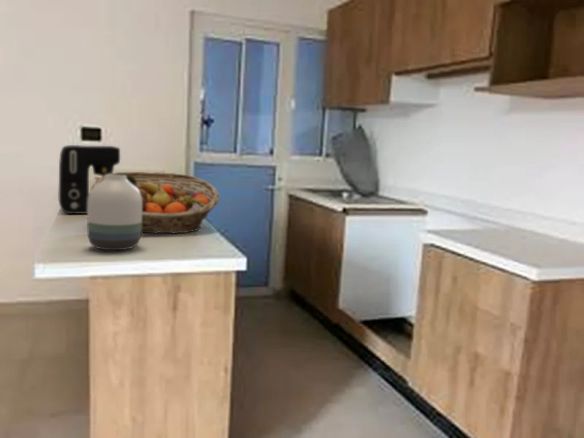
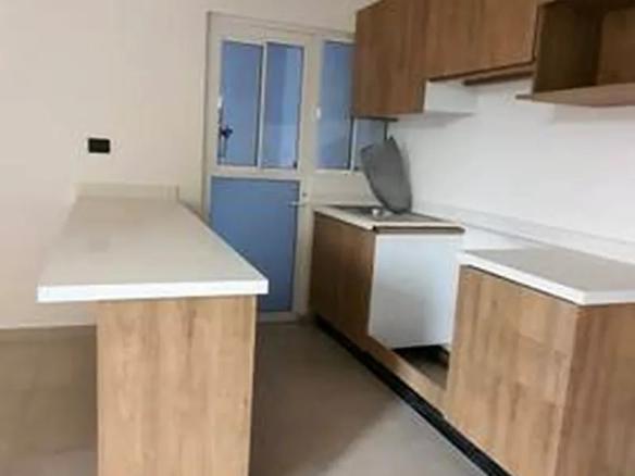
- coffee maker [58,144,121,215]
- fruit basket [89,171,220,234]
- vase [87,175,142,251]
